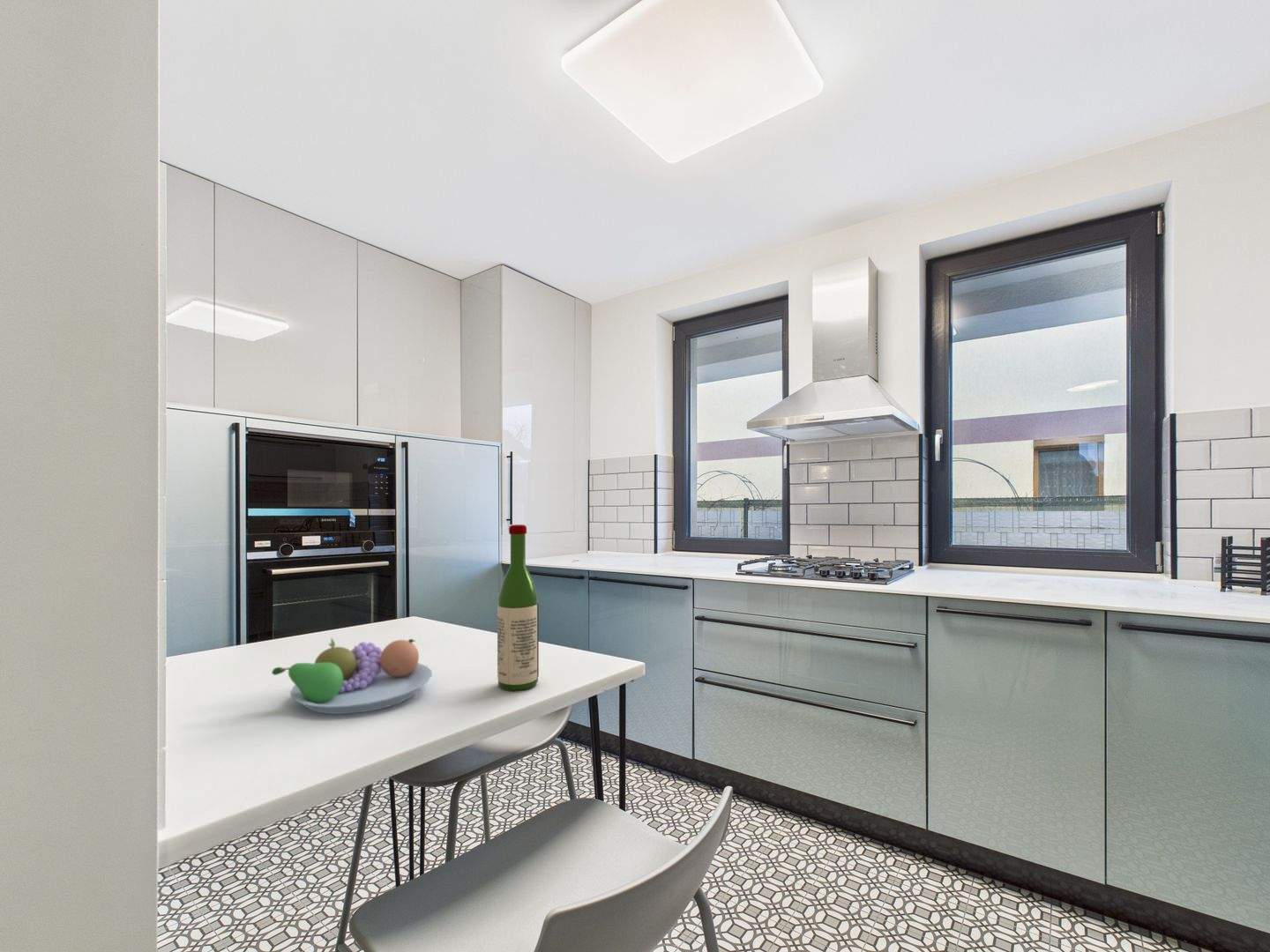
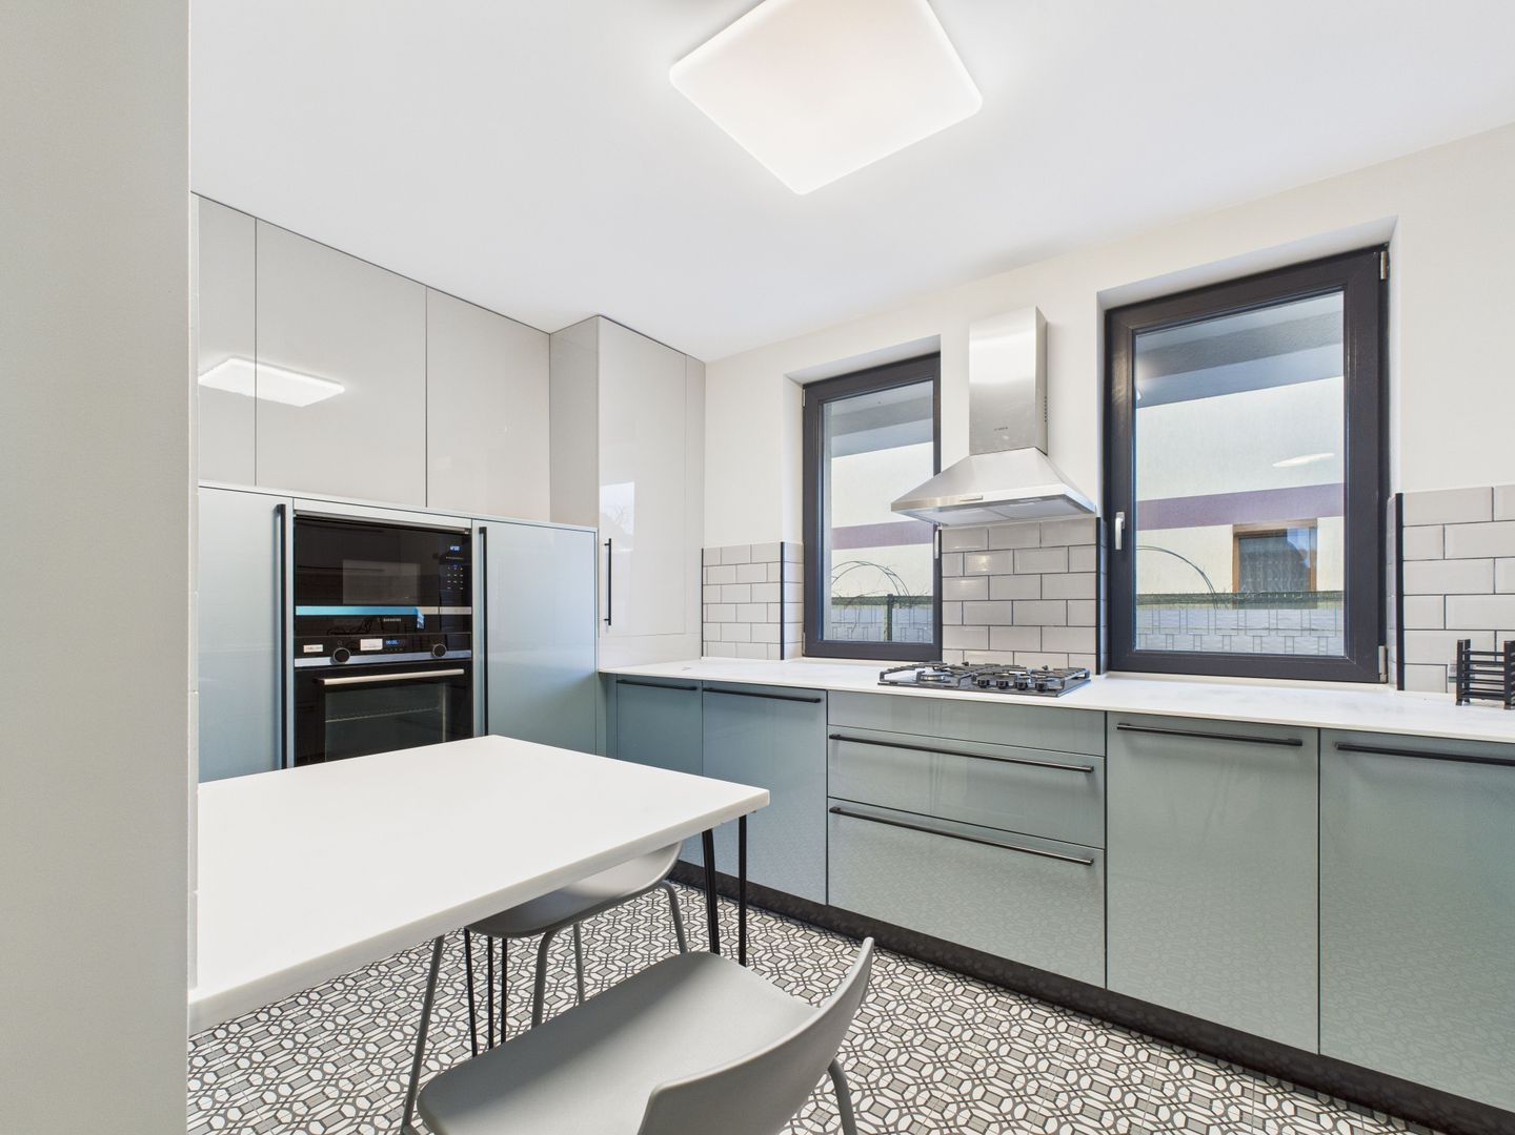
- fruit bowl [271,636,433,715]
- wine bottle [497,524,540,692]
